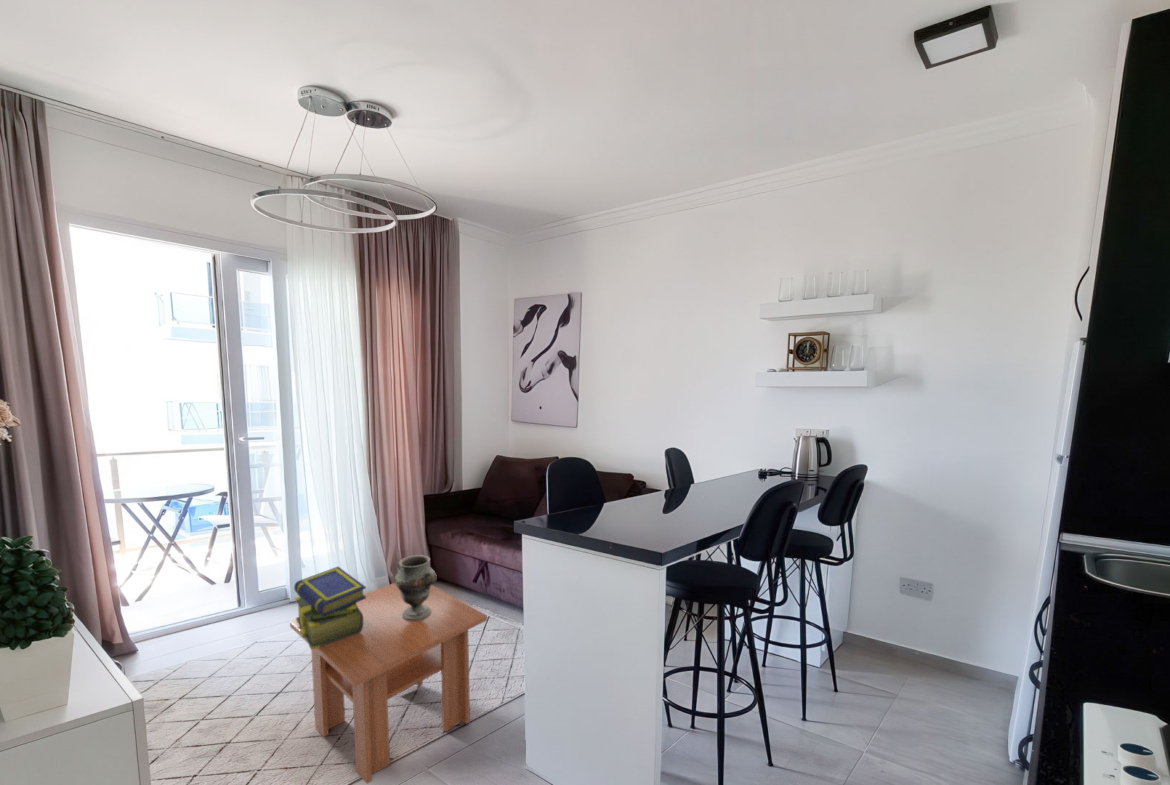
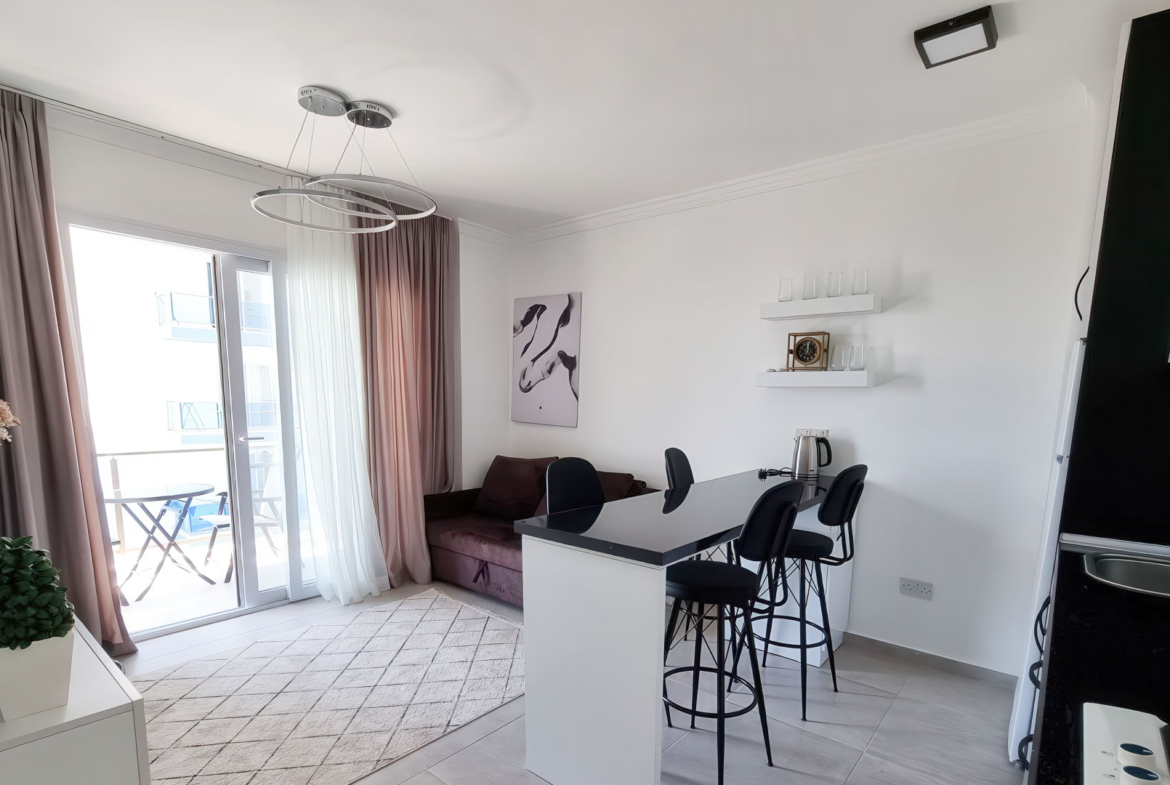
- stack of books [293,566,367,651]
- decorative vase [394,554,438,621]
- coffee table [289,582,488,785]
